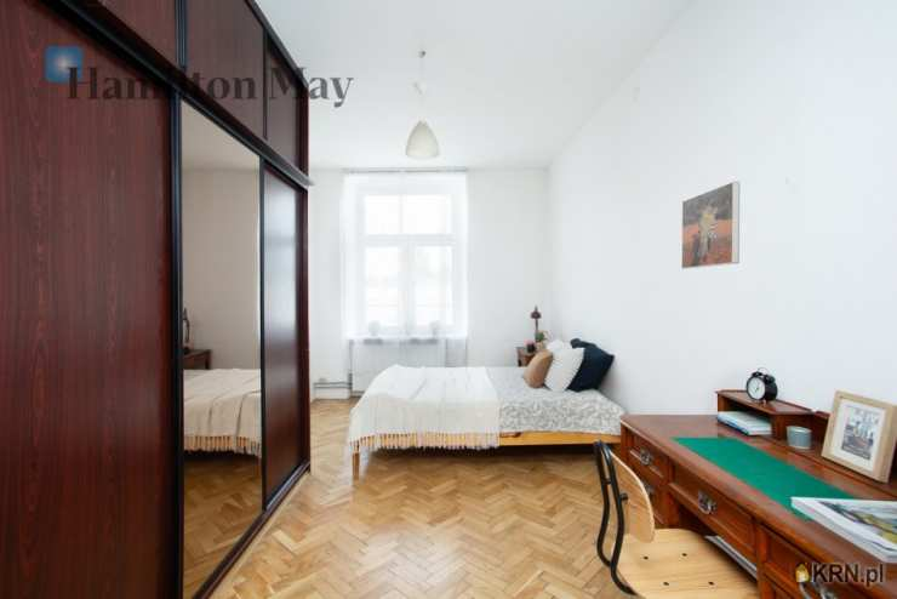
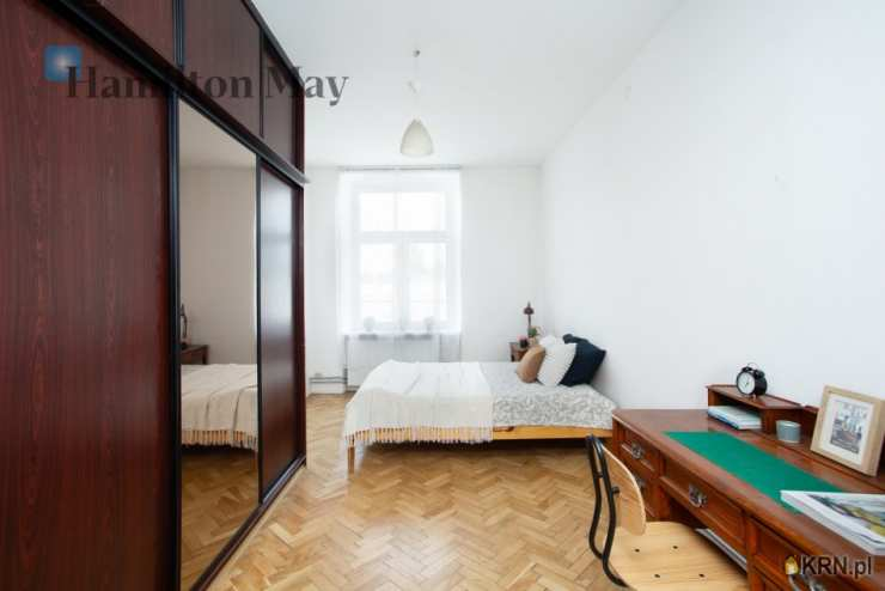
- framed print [680,181,741,270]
